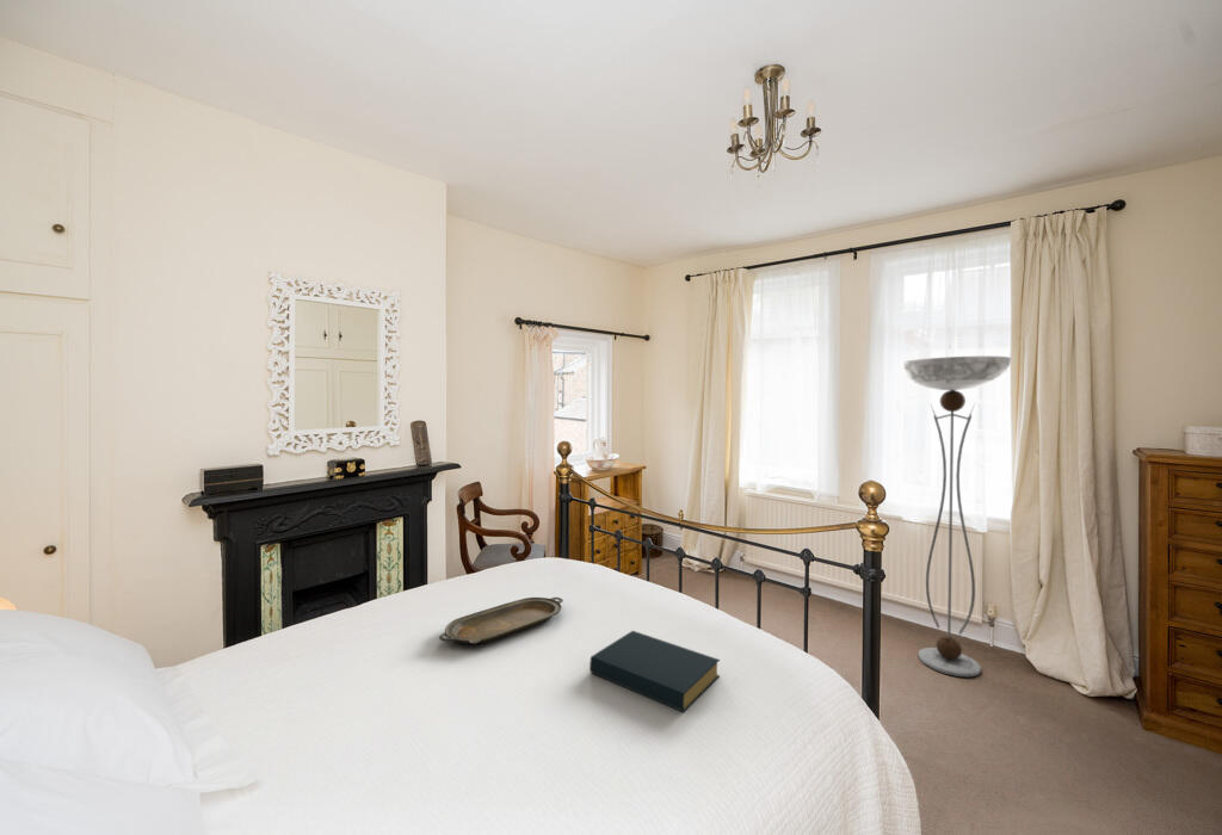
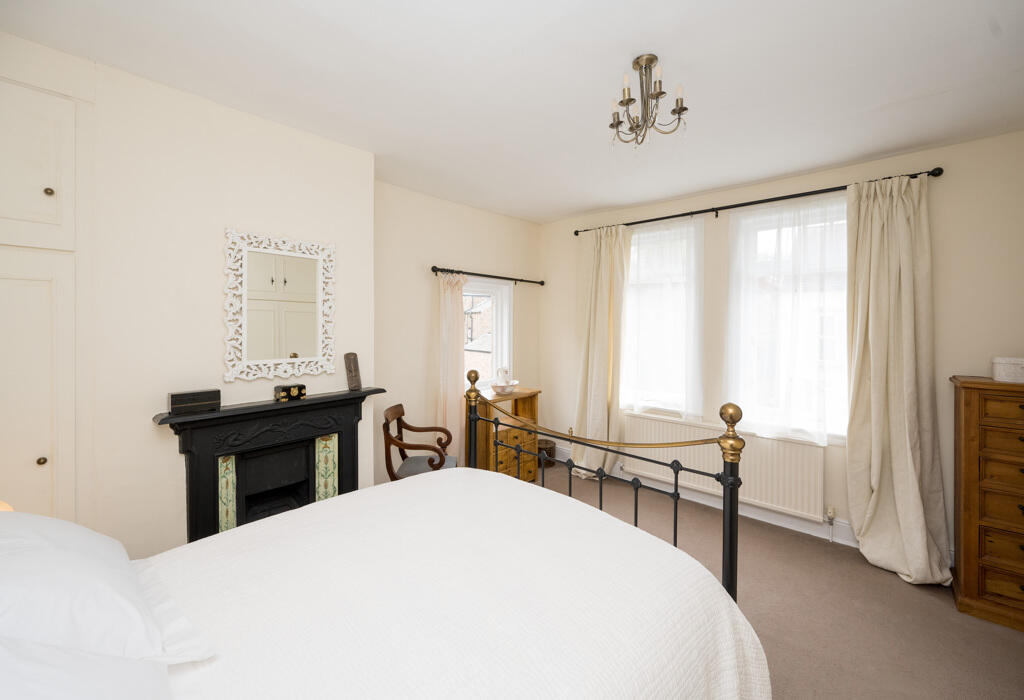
- hardback book [588,630,721,713]
- floor lamp [900,355,1012,679]
- serving tray [438,596,564,645]
